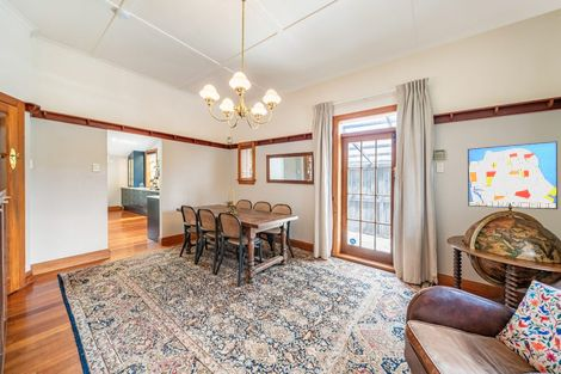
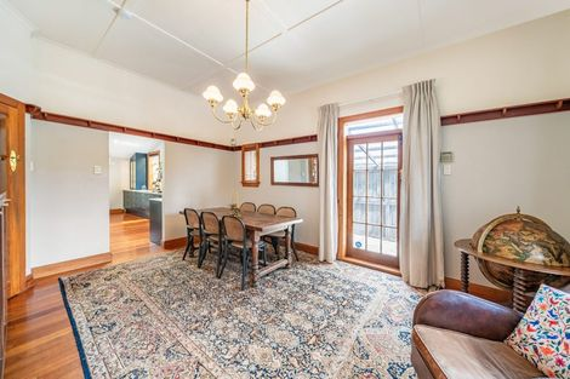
- wall art [467,140,559,210]
